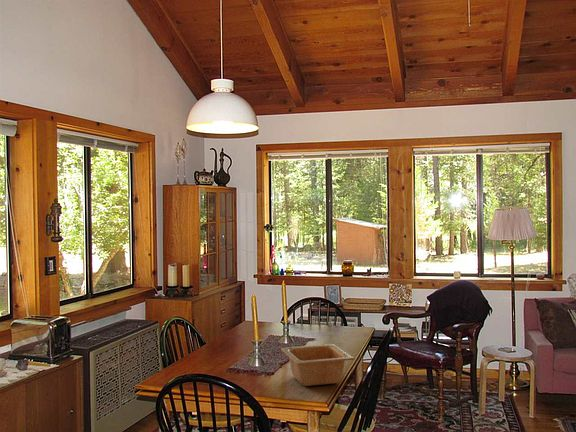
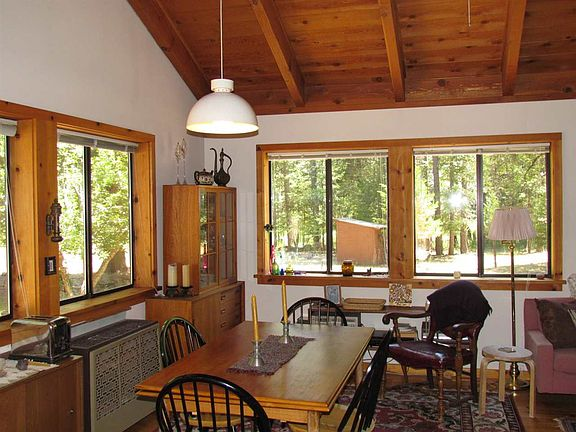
- serving bowl [280,343,355,387]
